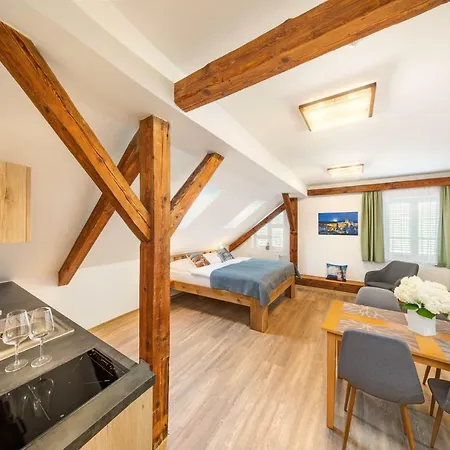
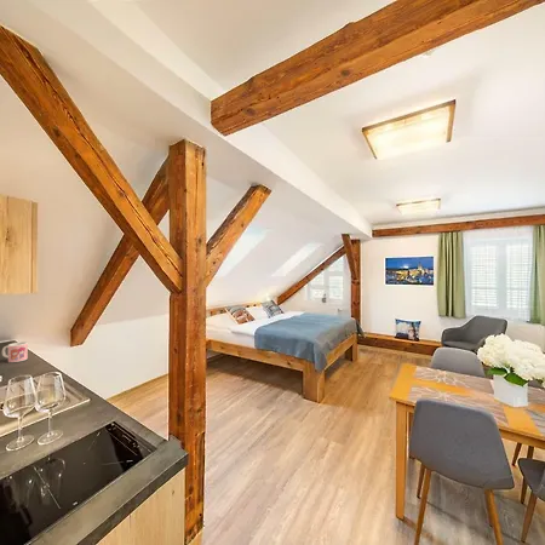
+ mug [1,340,29,363]
